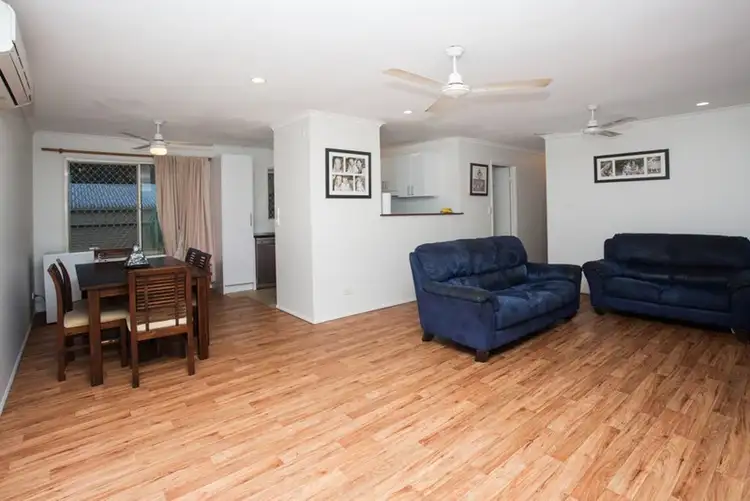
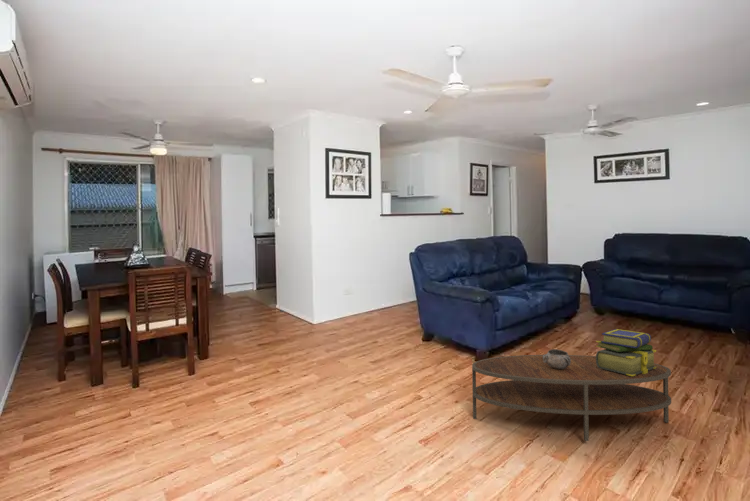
+ decorative bowl [543,348,571,369]
+ coffee table [471,354,672,442]
+ stack of books [595,328,657,376]
